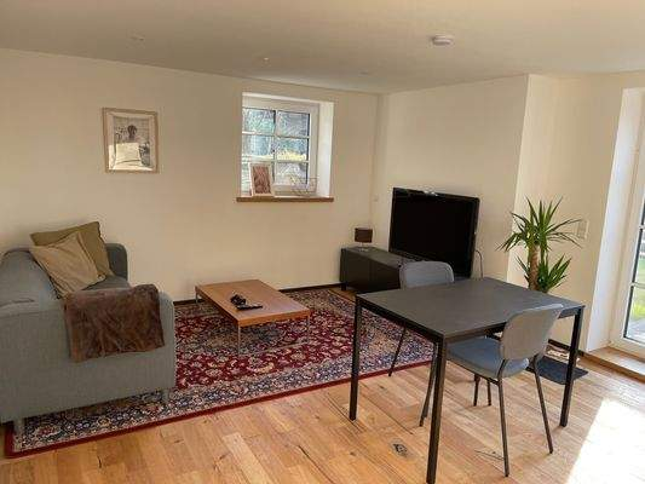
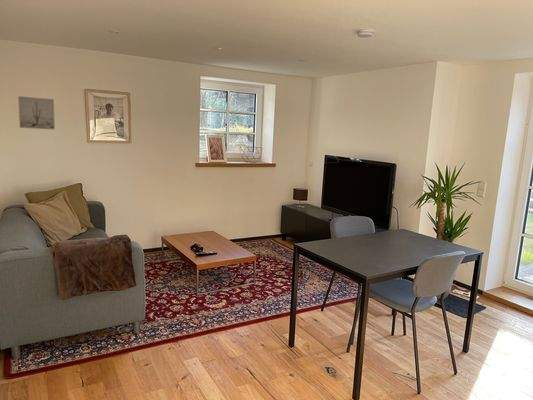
+ wall art [17,95,56,131]
